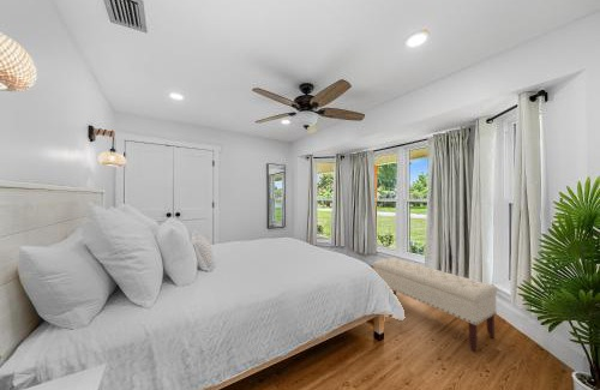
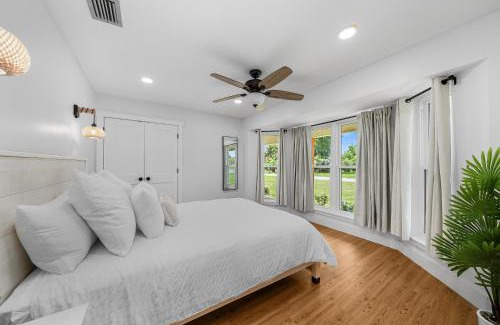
- bench [372,257,498,353]
